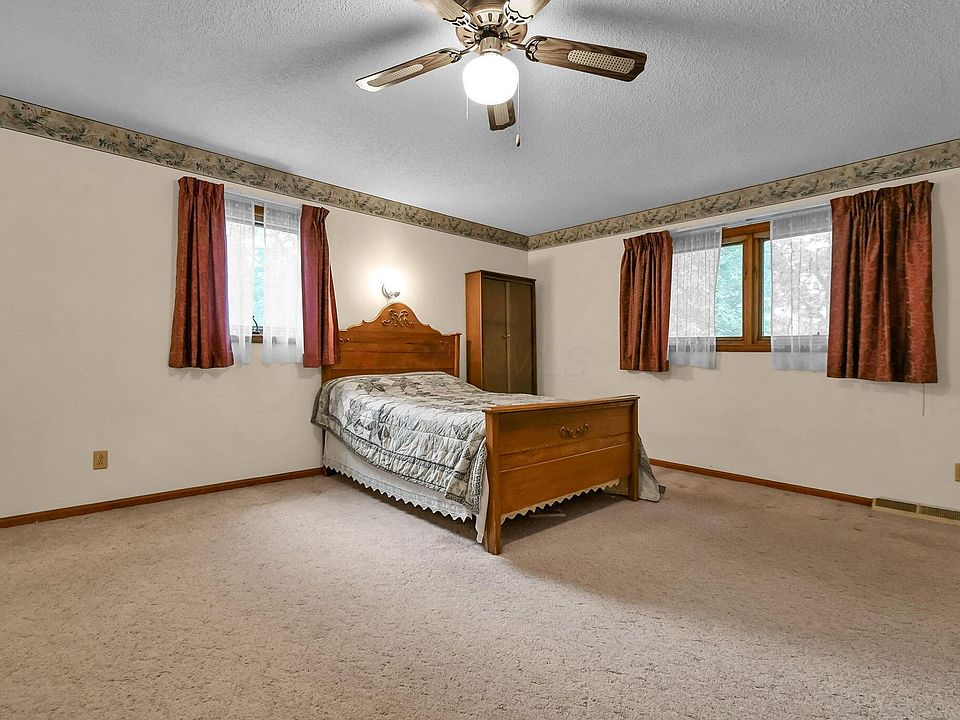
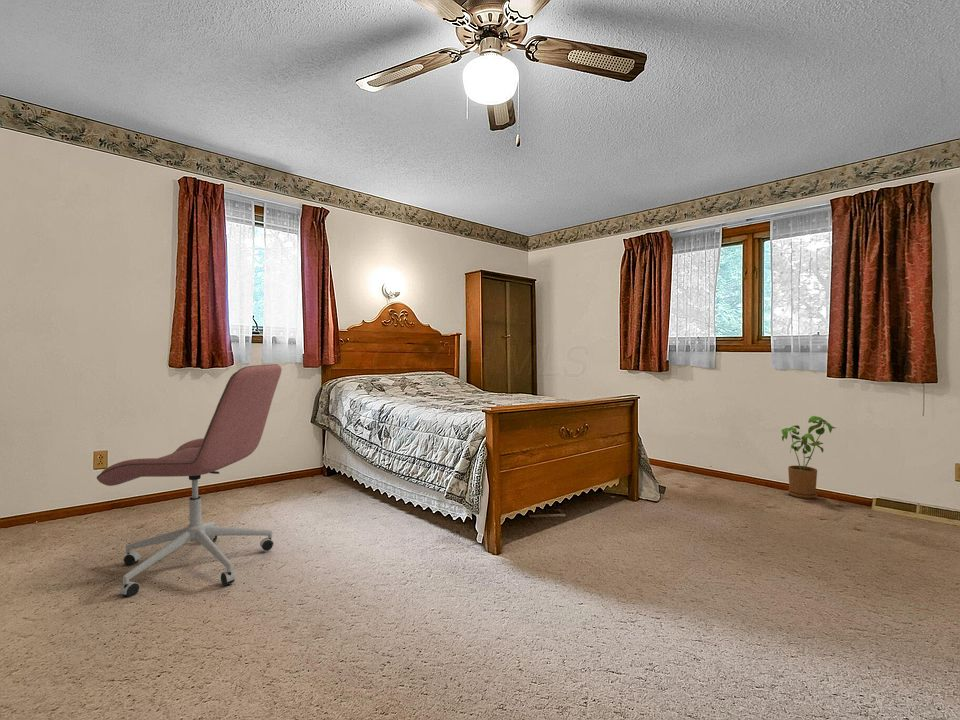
+ office chair [96,363,283,598]
+ house plant [780,415,836,500]
